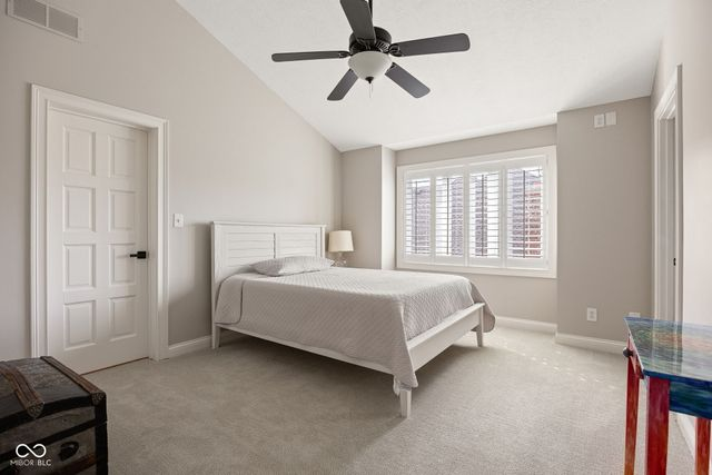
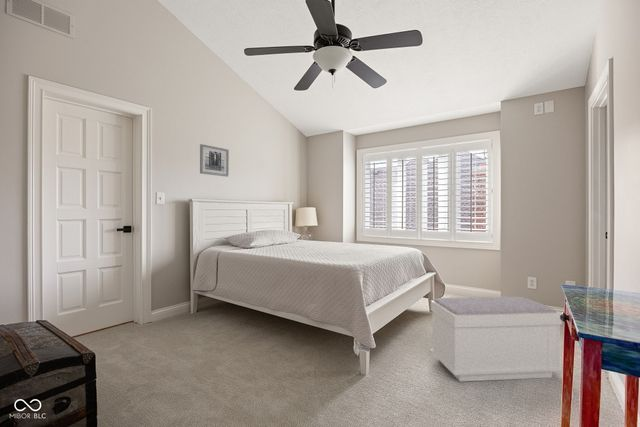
+ wall art [199,143,230,178]
+ bench [430,296,563,383]
